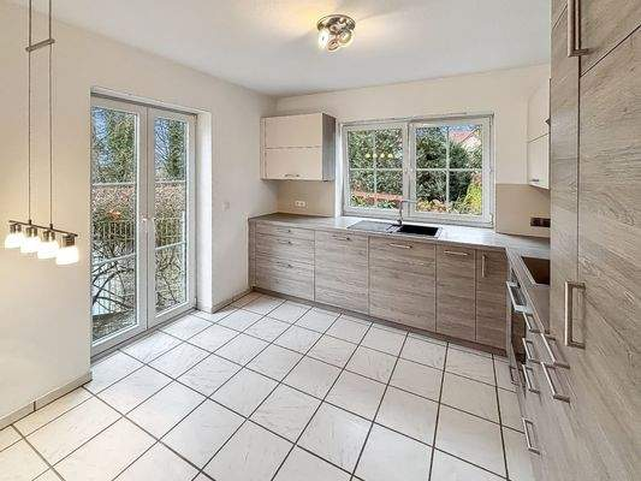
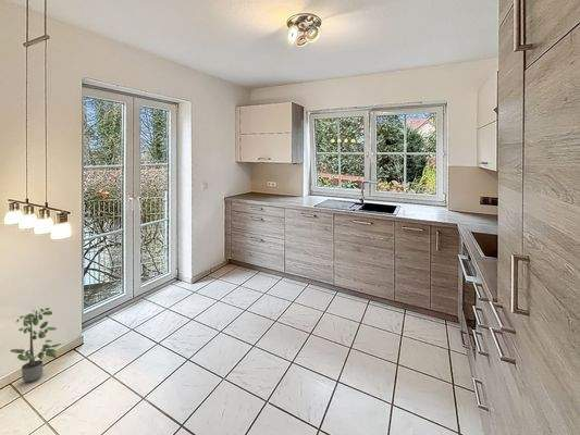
+ potted plant [10,307,62,383]
